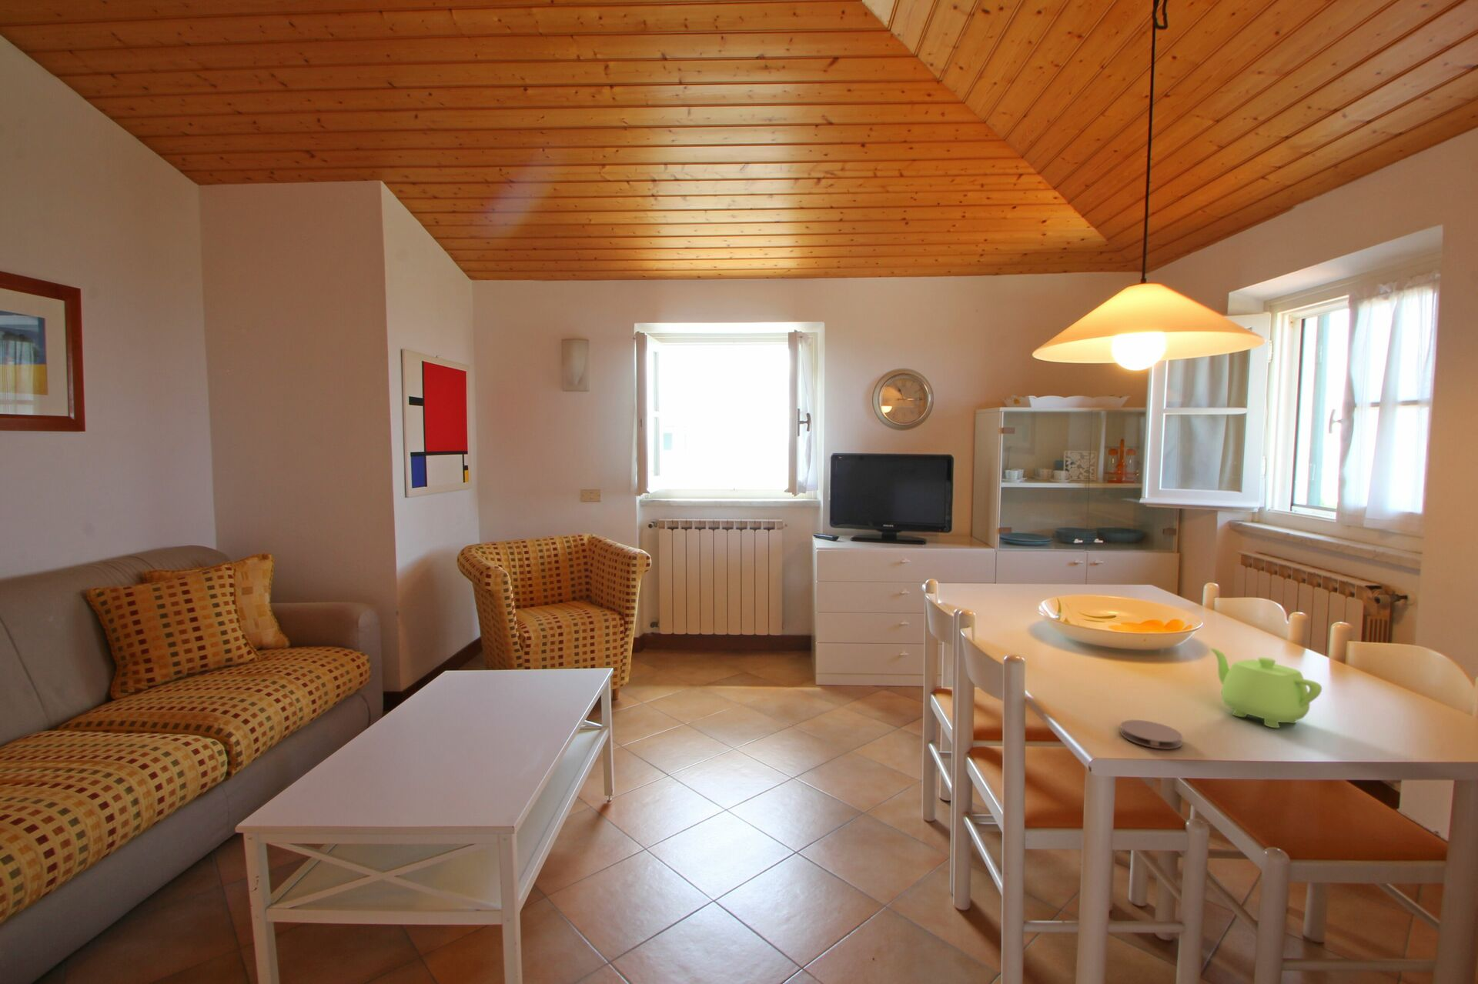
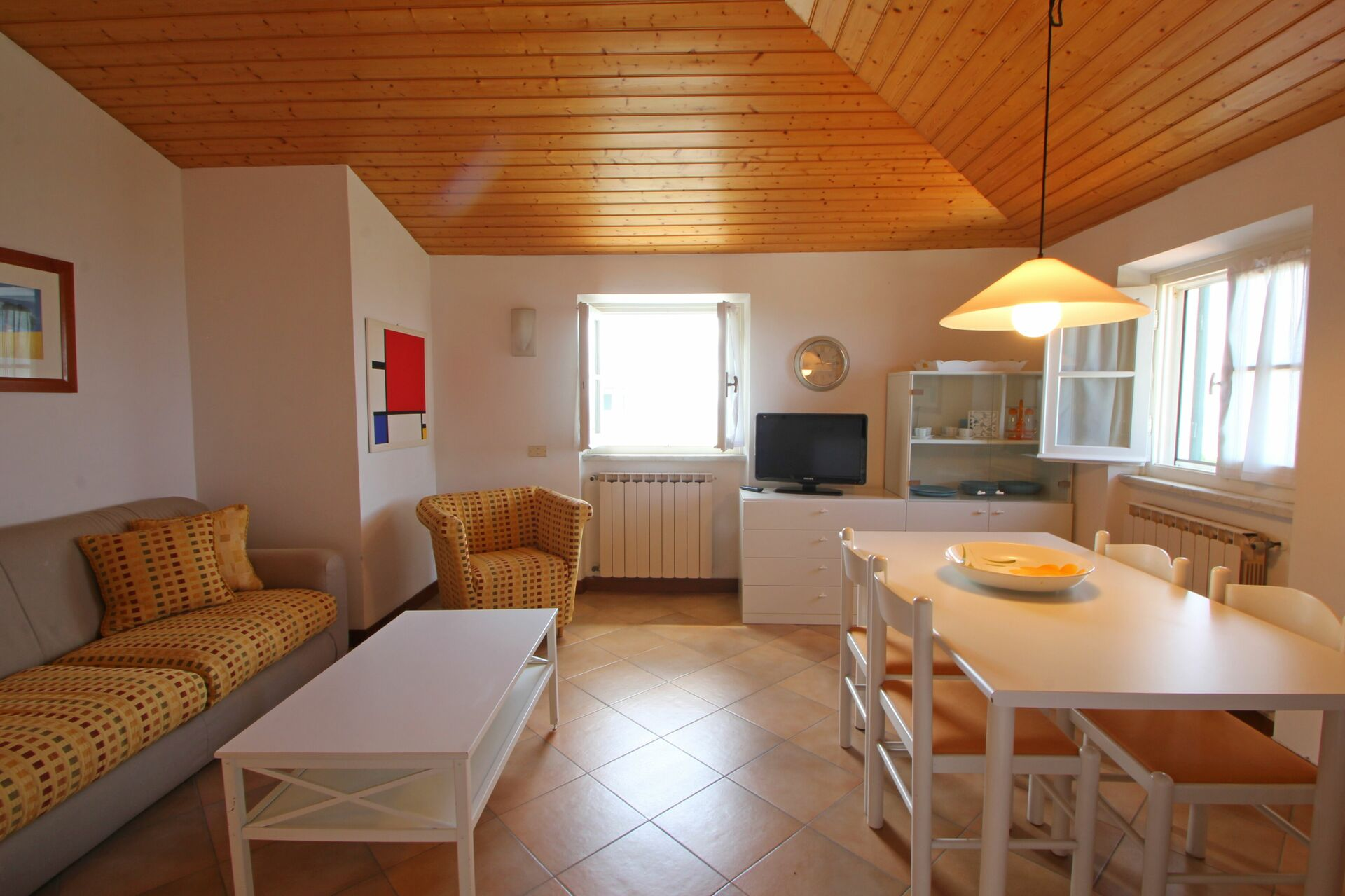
- teapot [1210,647,1322,728]
- coaster [1120,719,1183,750]
